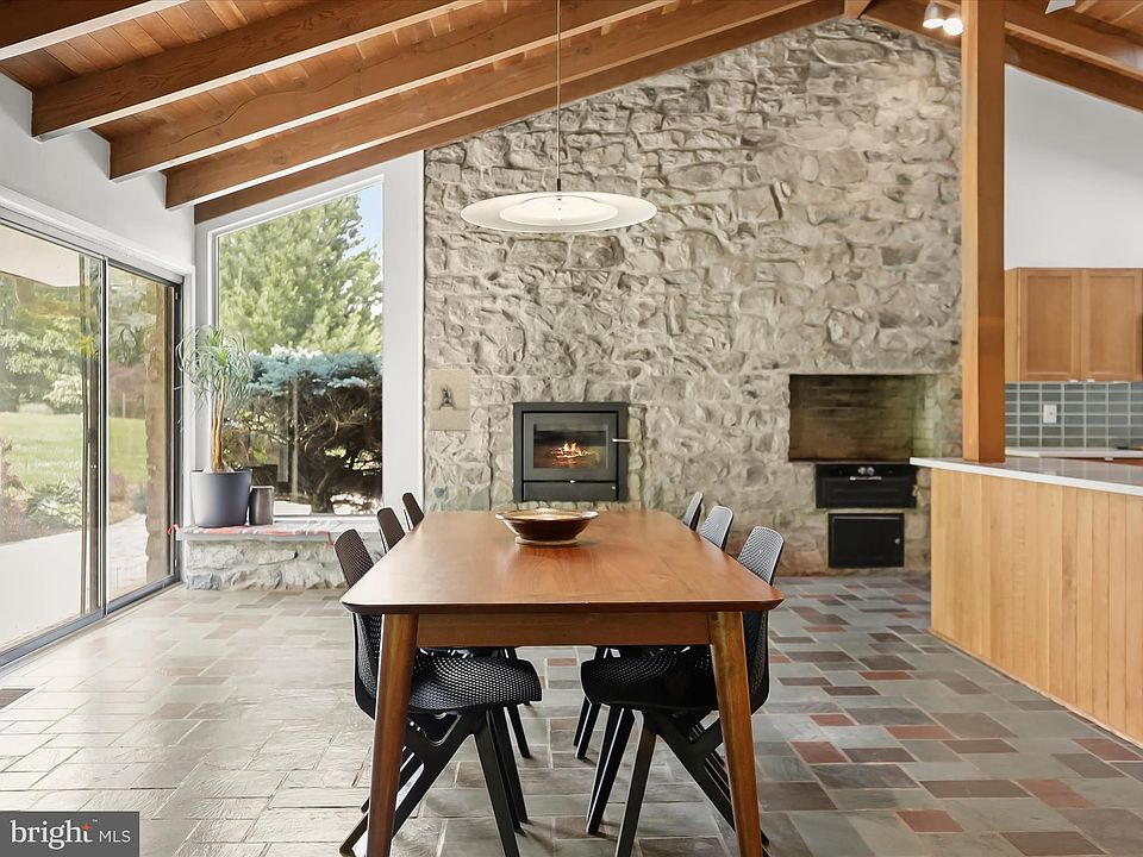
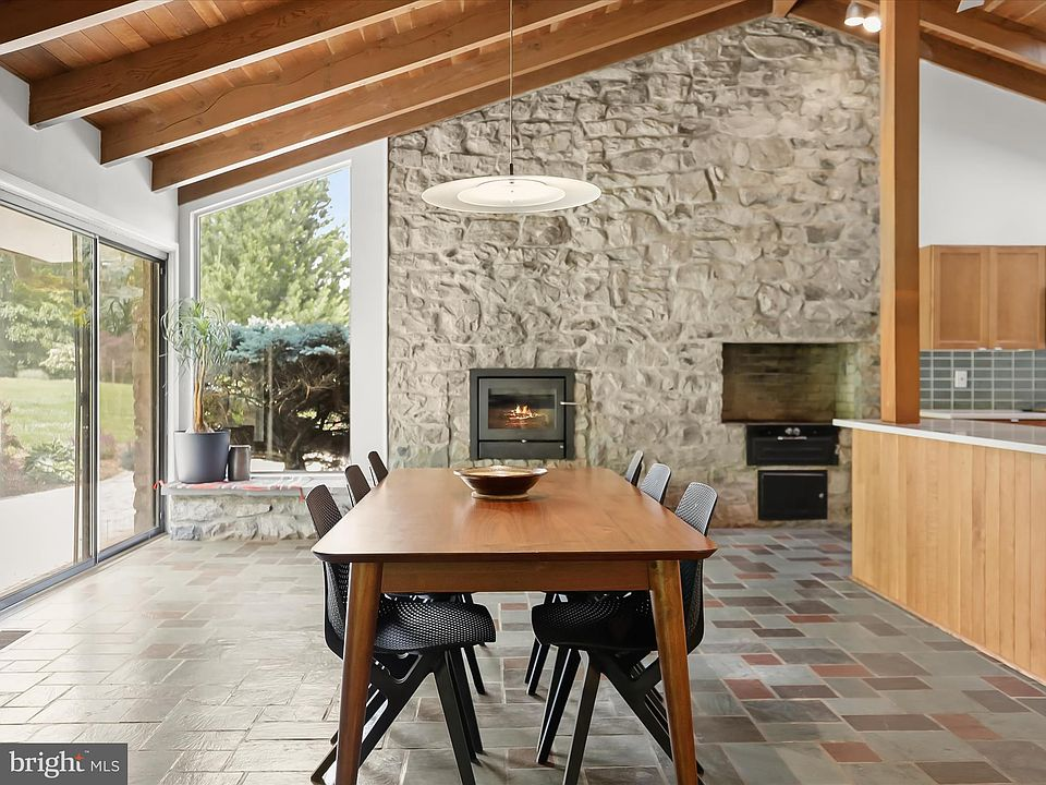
- wall sculpture [429,368,471,432]
